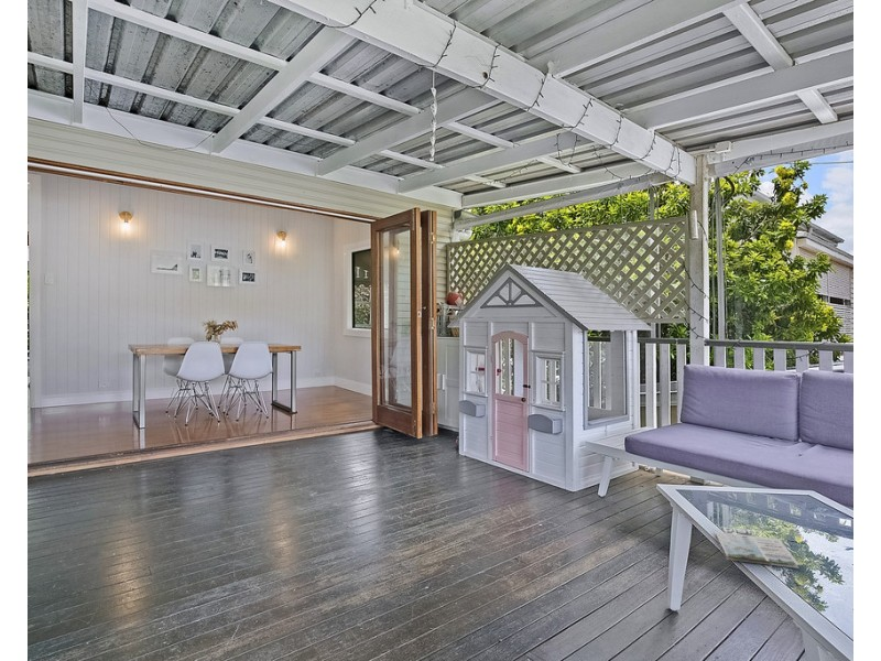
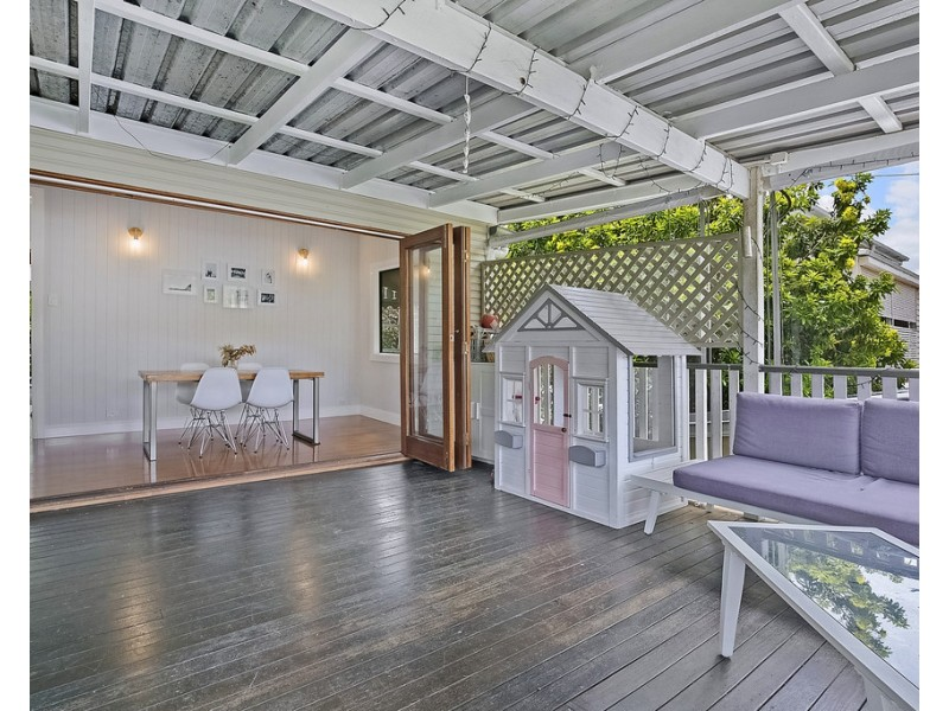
- magazine [714,525,801,570]
